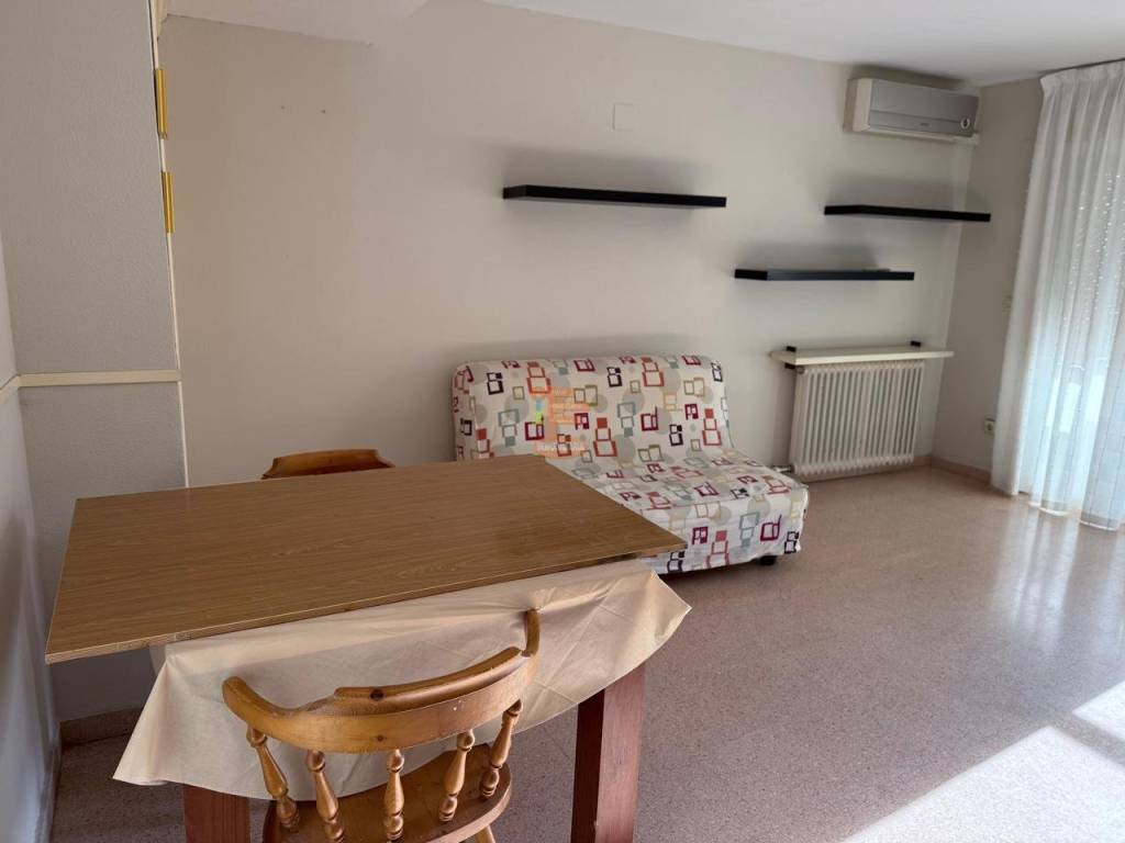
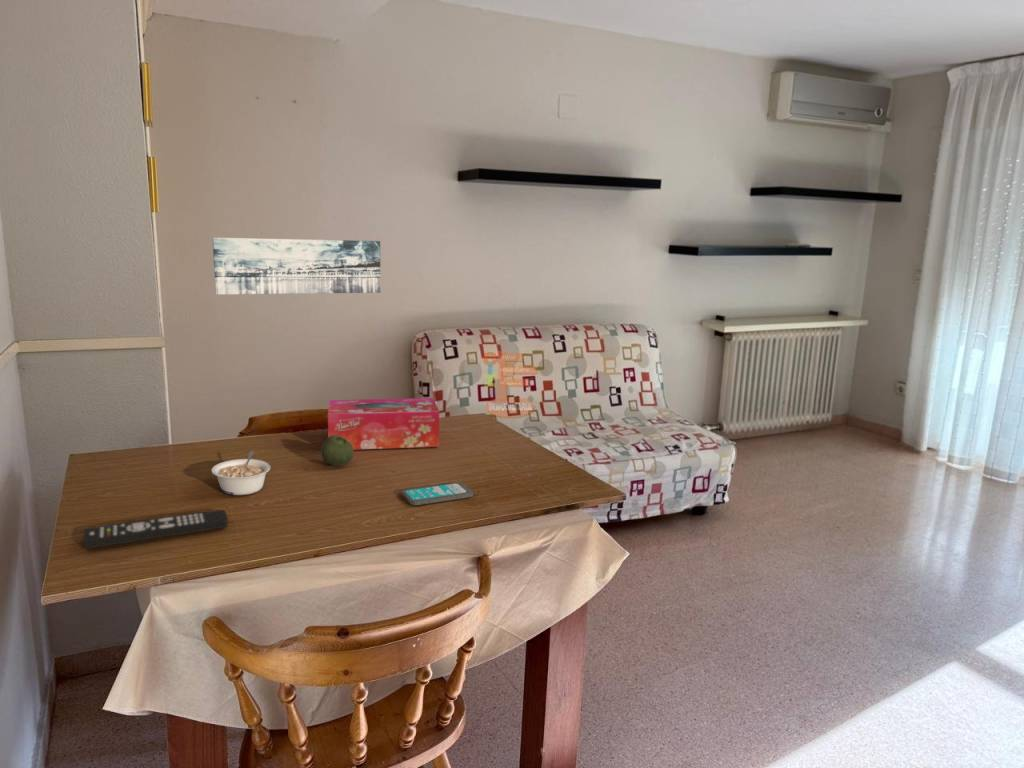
+ fruit [320,435,355,467]
+ smartphone [401,482,474,506]
+ wall art [212,237,382,295]
+ remote control [82,509,229,550]
+ legume [211,450,271,496]
+ tissue box [327,397,440,450]
